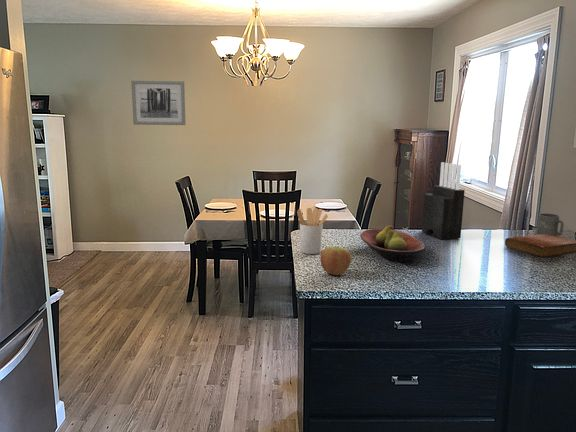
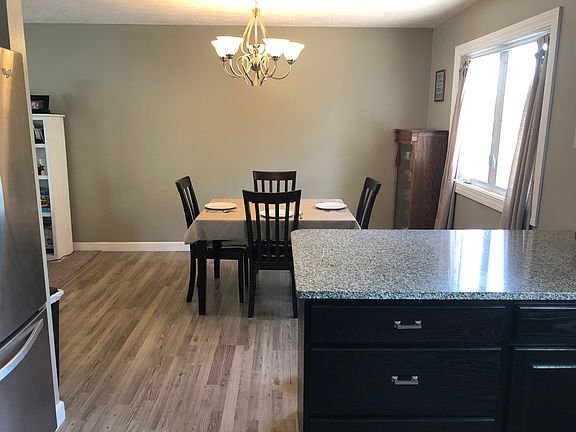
- utensil holder [296,207,329,255]
- wall art [130,80,186,126]
- bible [504,234,576,258]
- fruit bowl [359,224,426,263]
- mug [536,212,565,237]
- apple [319,246,352,276]
- knife block [421,161,466,240]
